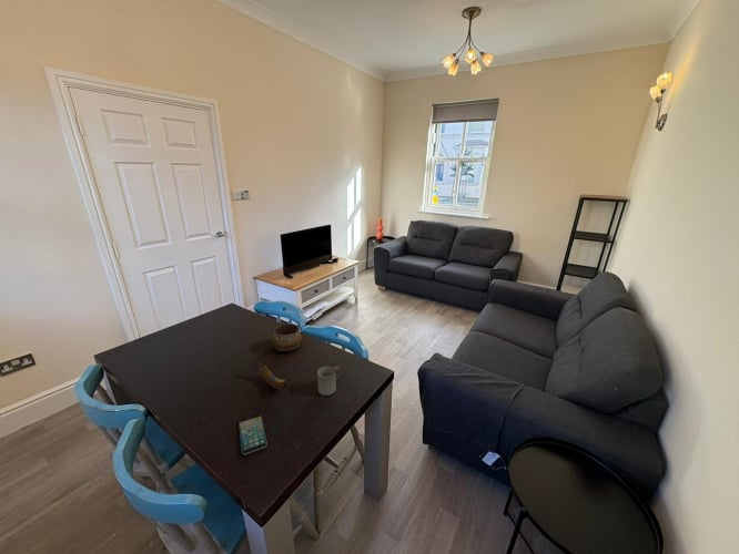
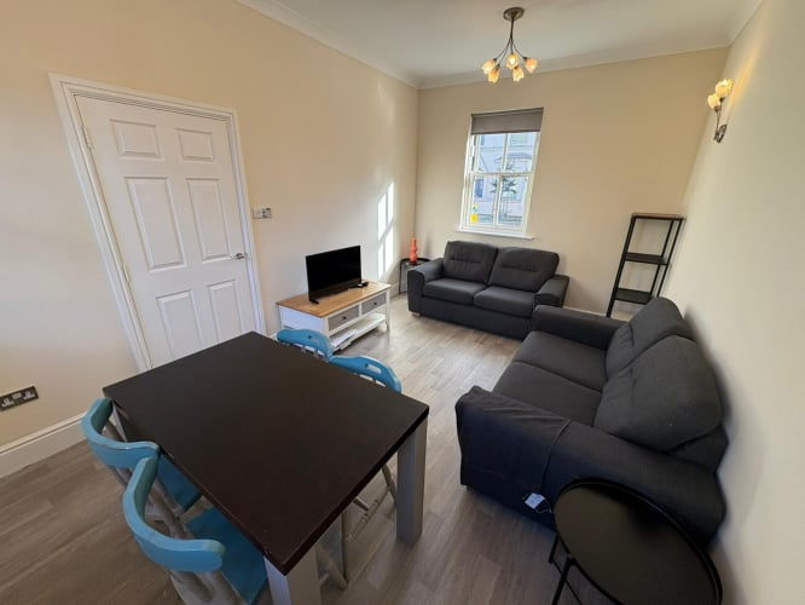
- decorative bowl [271,322,303,353]
- cup [316,365,341,397]
- smartphone [237,412,269,455]
- banana [257,357,288,390]
